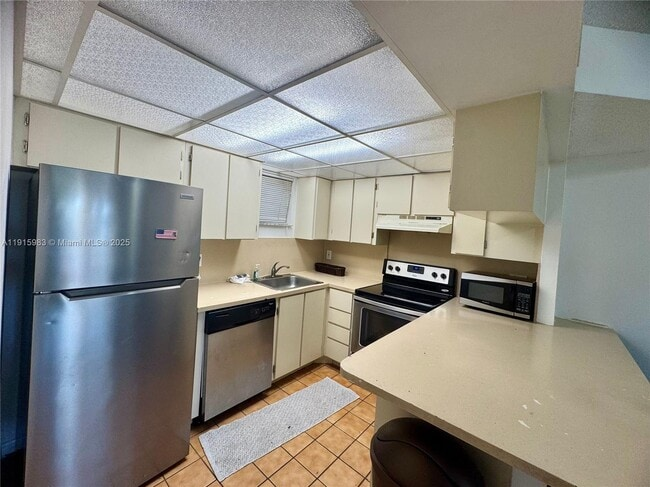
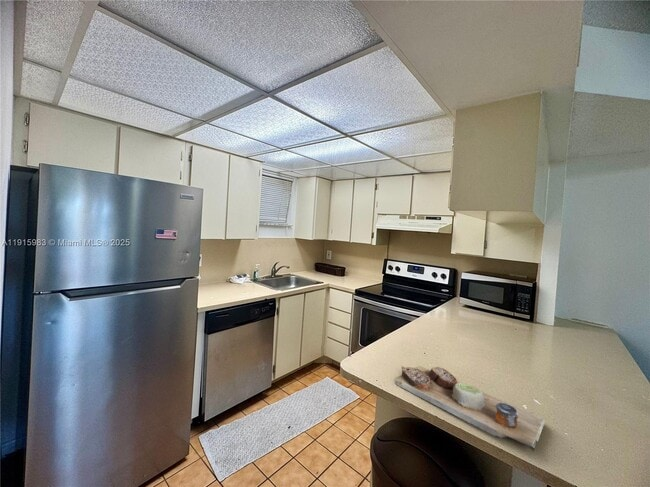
+ cutting board [394,365,547,452]
